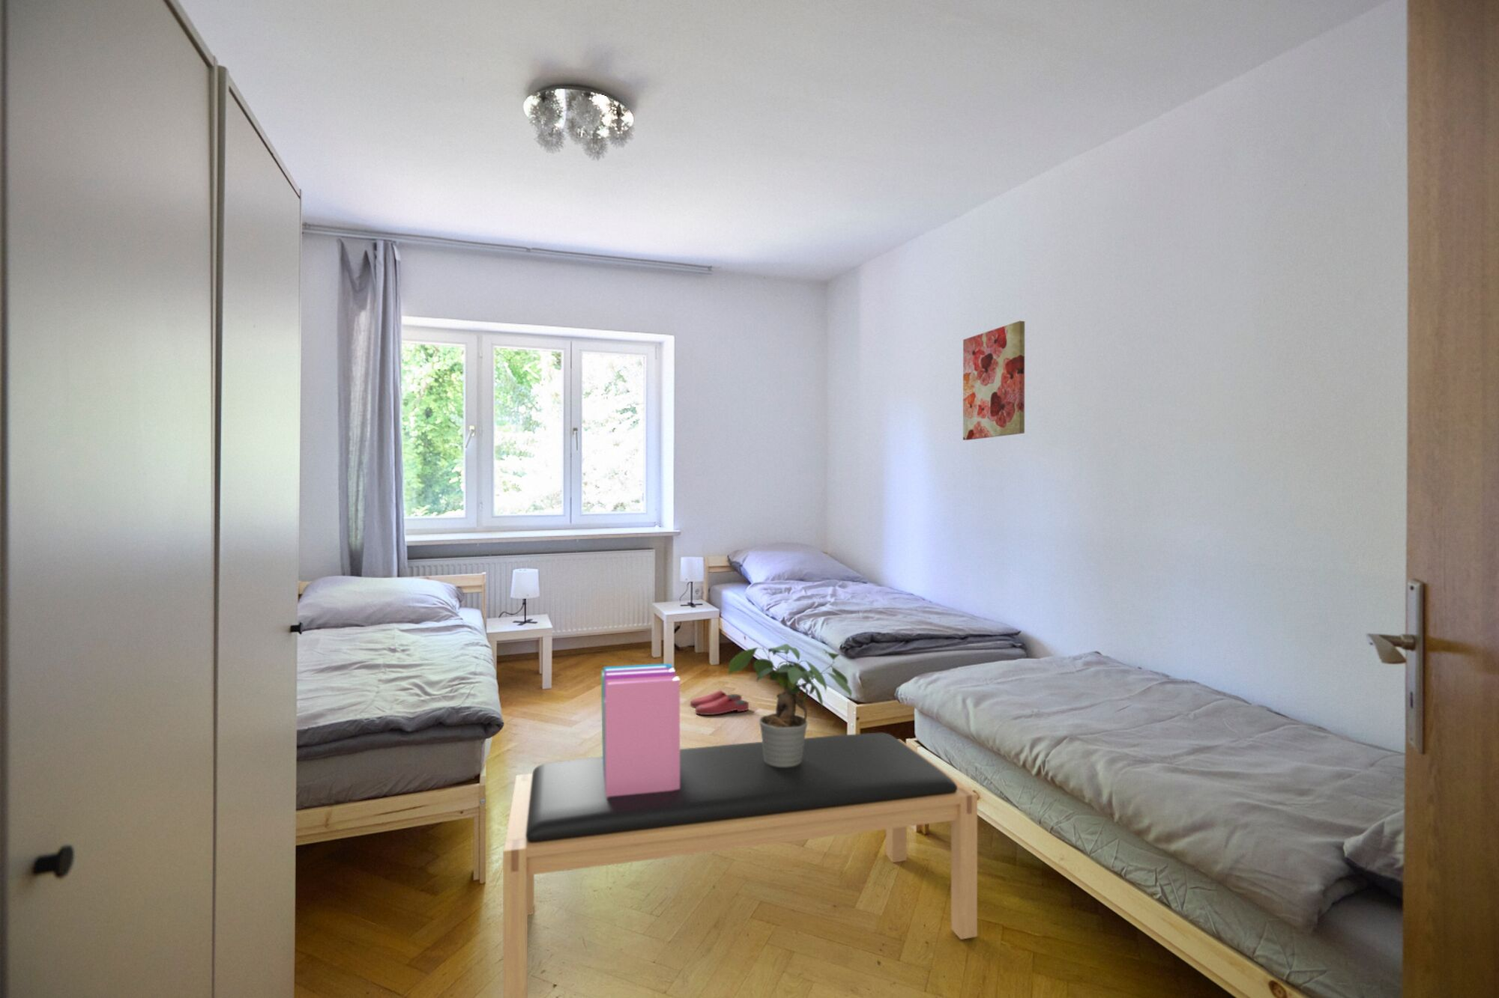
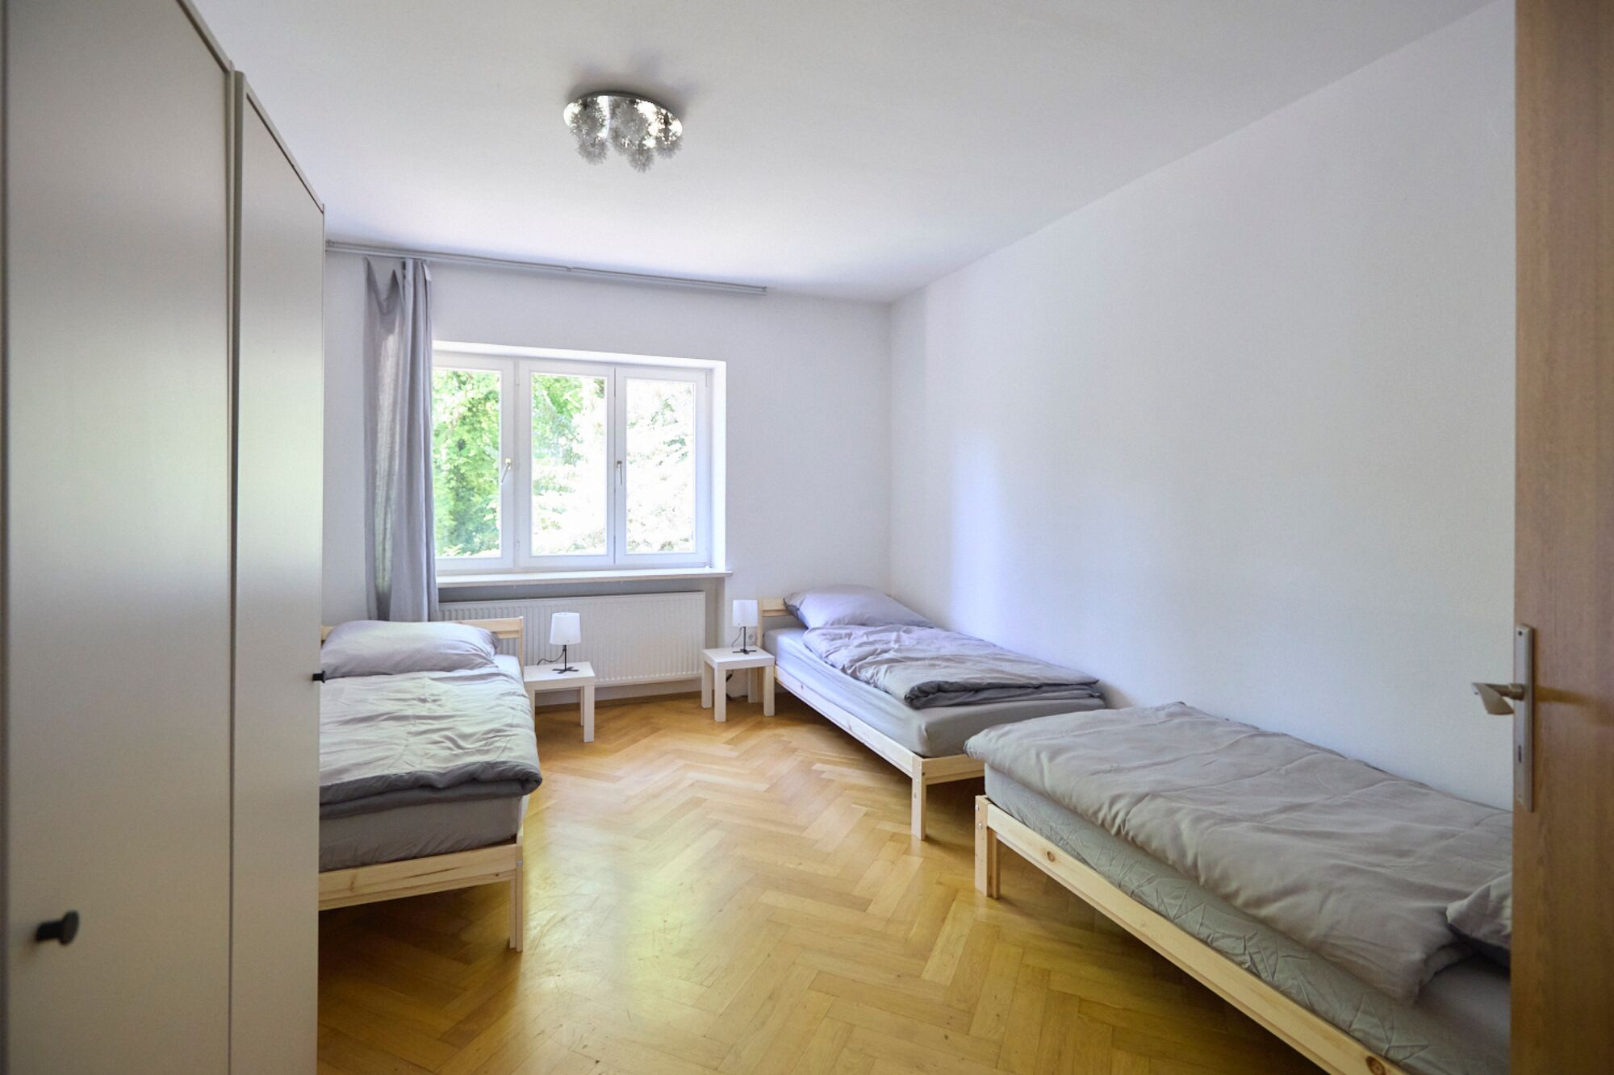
- wall art [962,321,1025,441]
- slippers [690,689,749,716]
- bench [503,732,979,998]
- books [601,664,681,796]
- potted plant [728,643,853,767]
